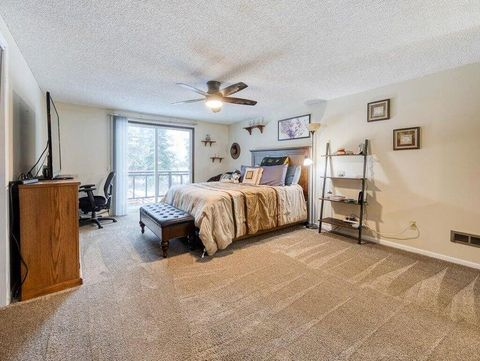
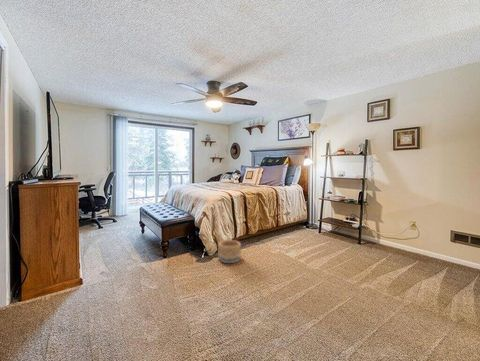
+ basket [217,239,242,264]
